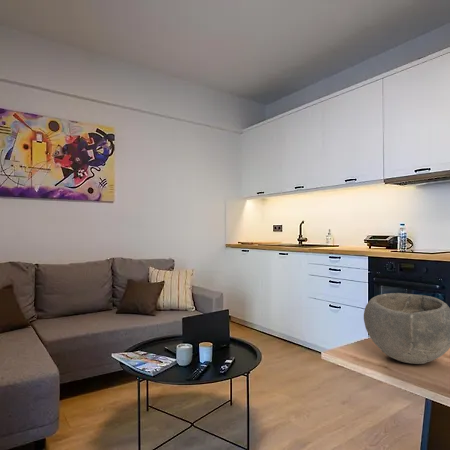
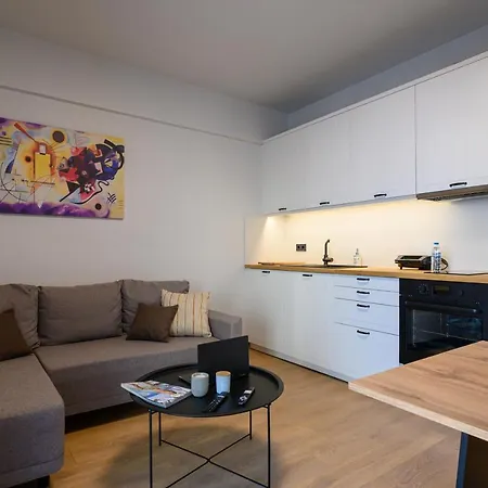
- bowl [363,292,450,365]
